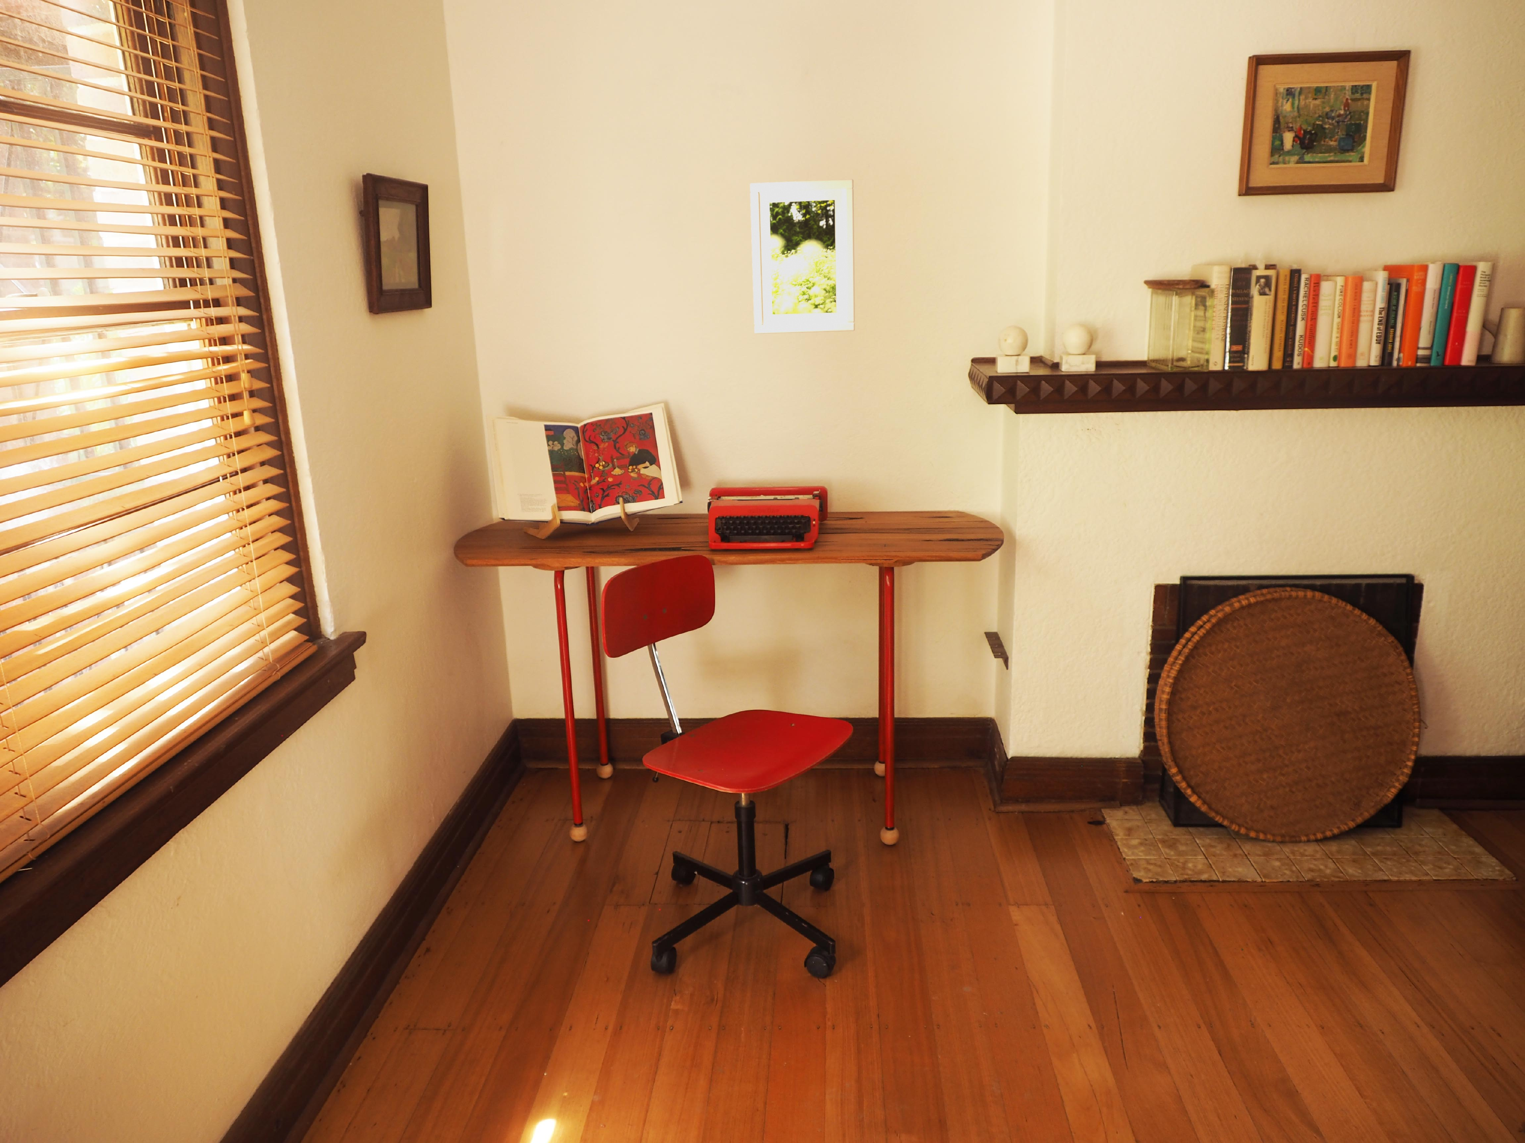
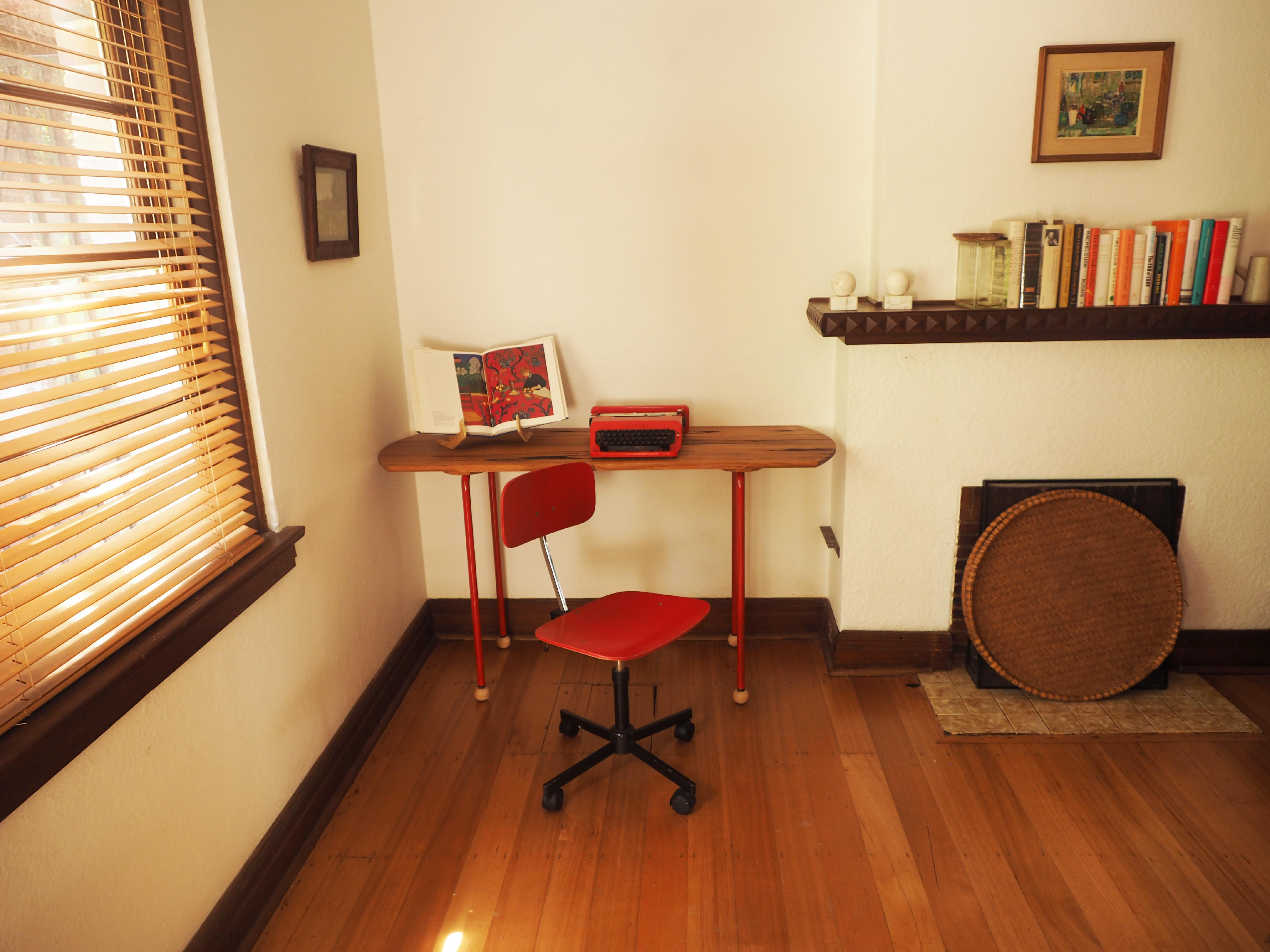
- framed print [749,179,855,334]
